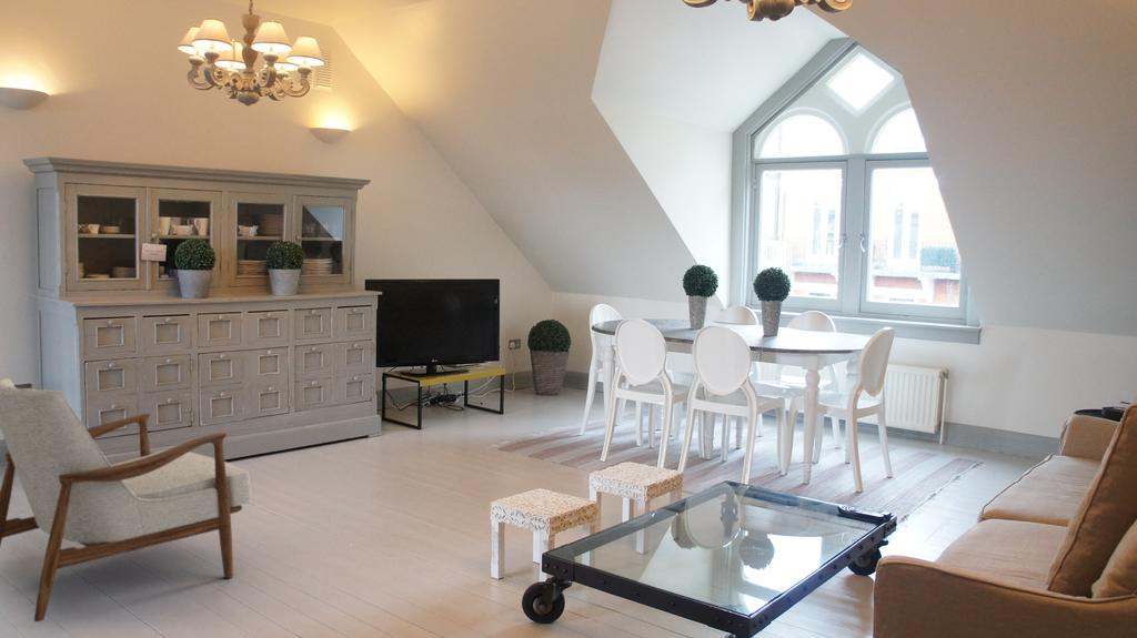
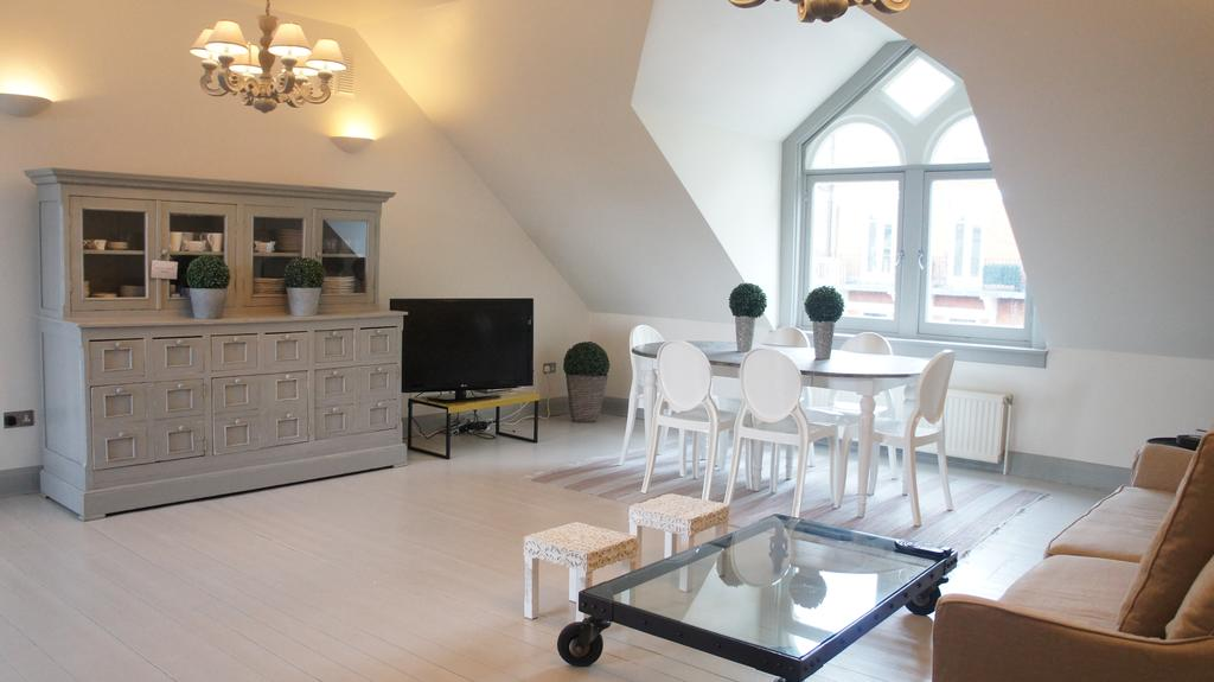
- armchair [0,376,252,622]
